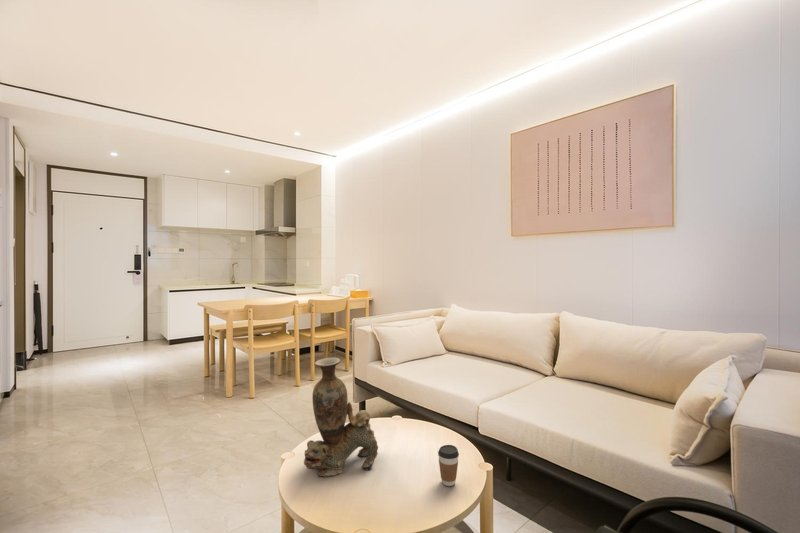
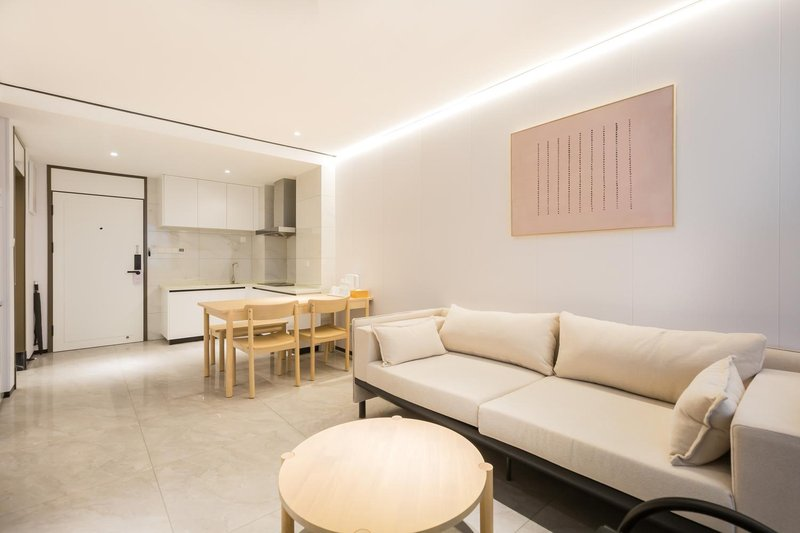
- coffee cup [437,444,460,487]
- vase with dog figurine [303,357,379,478]
